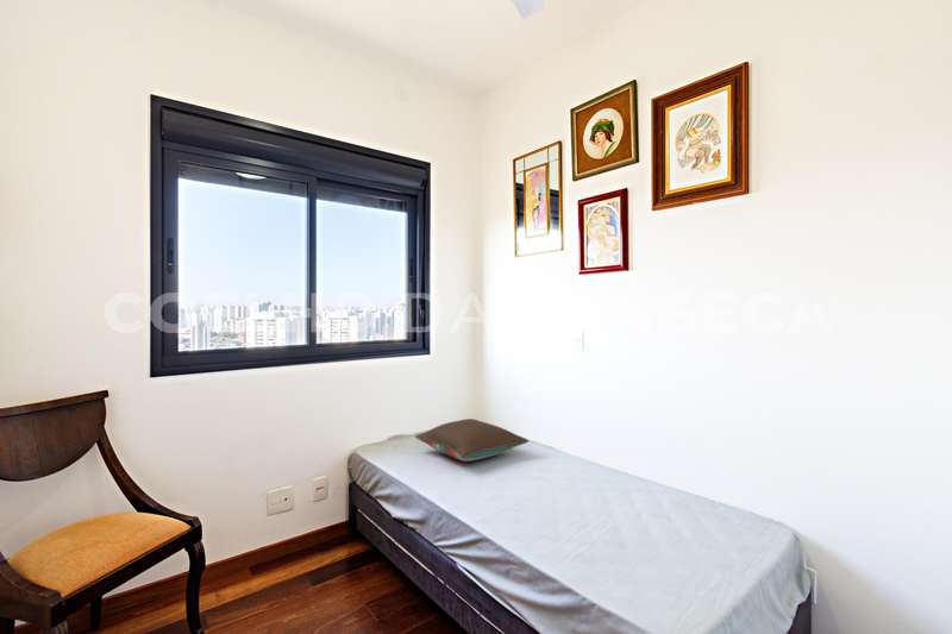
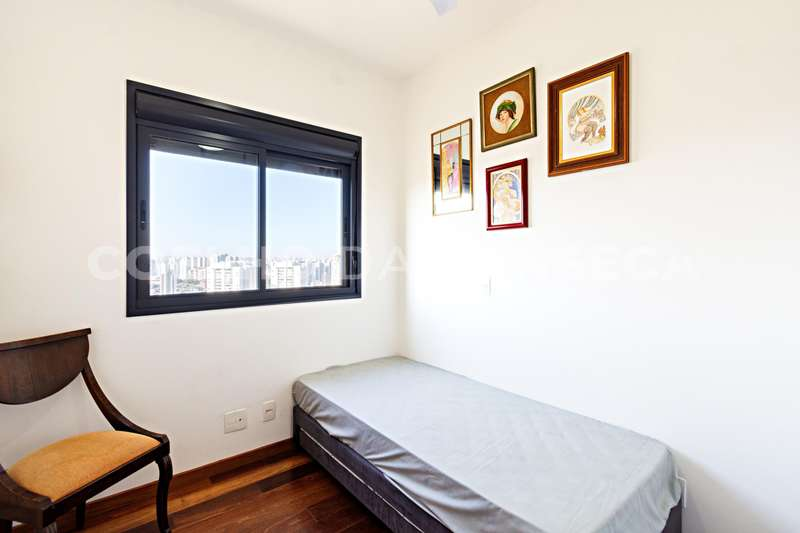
- pillow [414,418,530,463]
